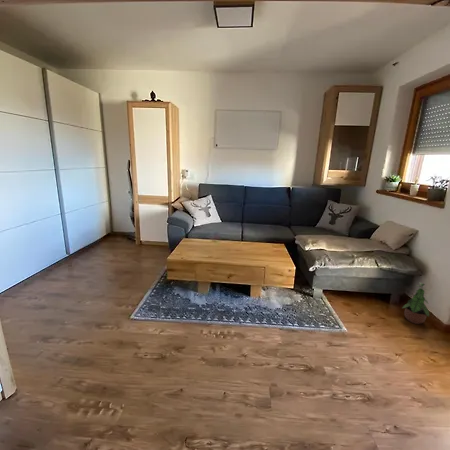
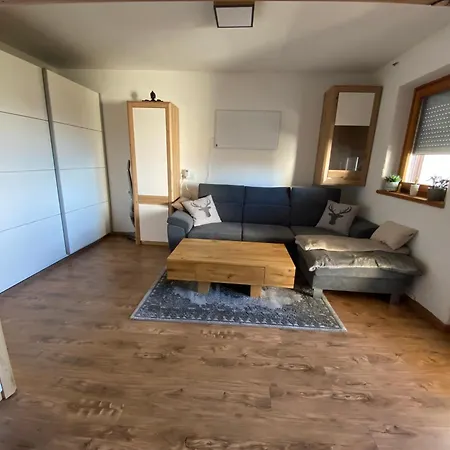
- potted plant [401,281,430,325]
